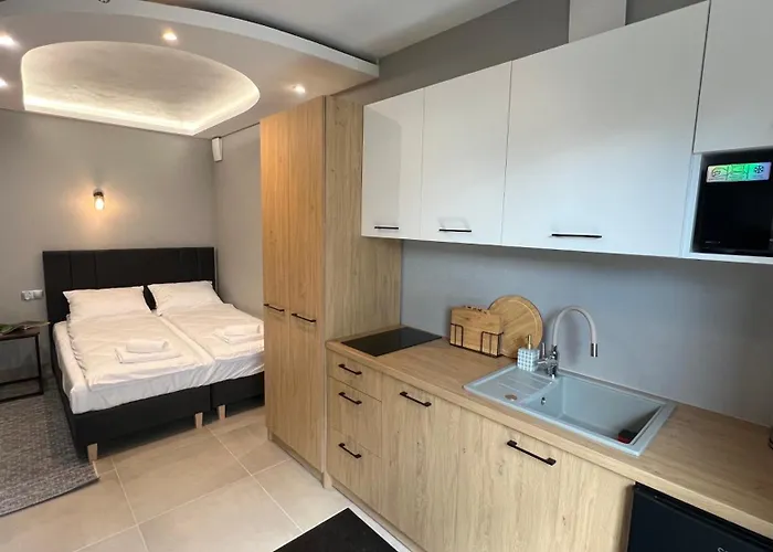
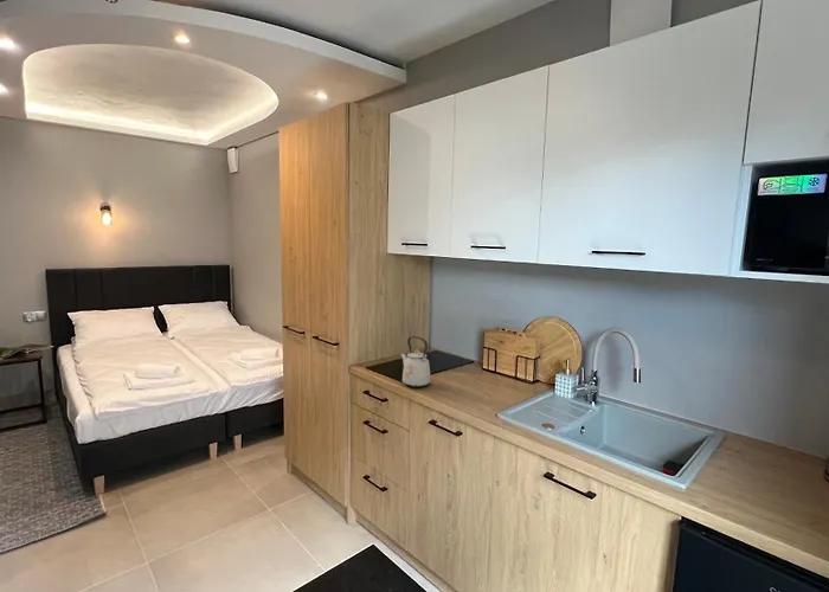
+ kettle [399,335,431,388]
